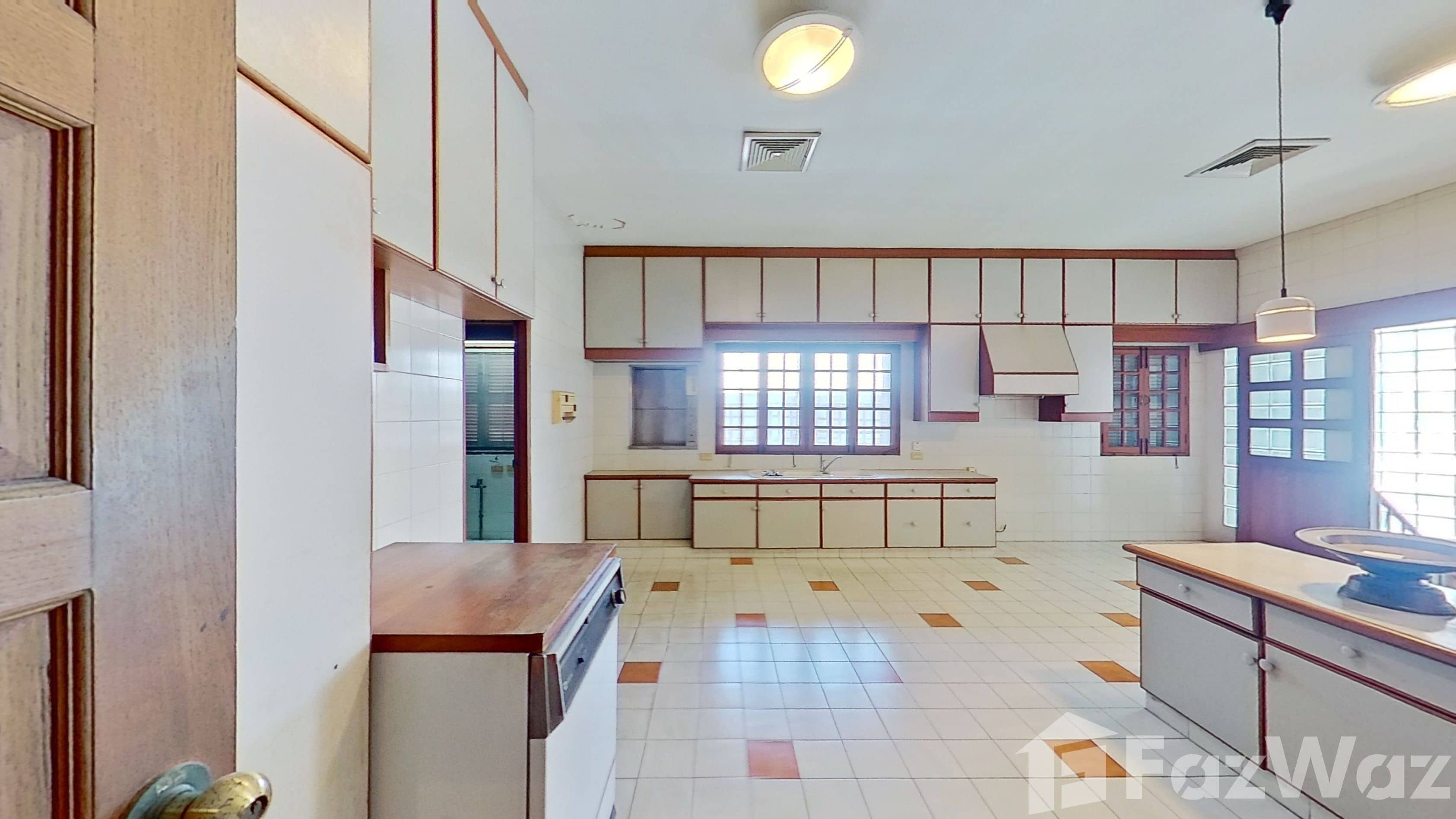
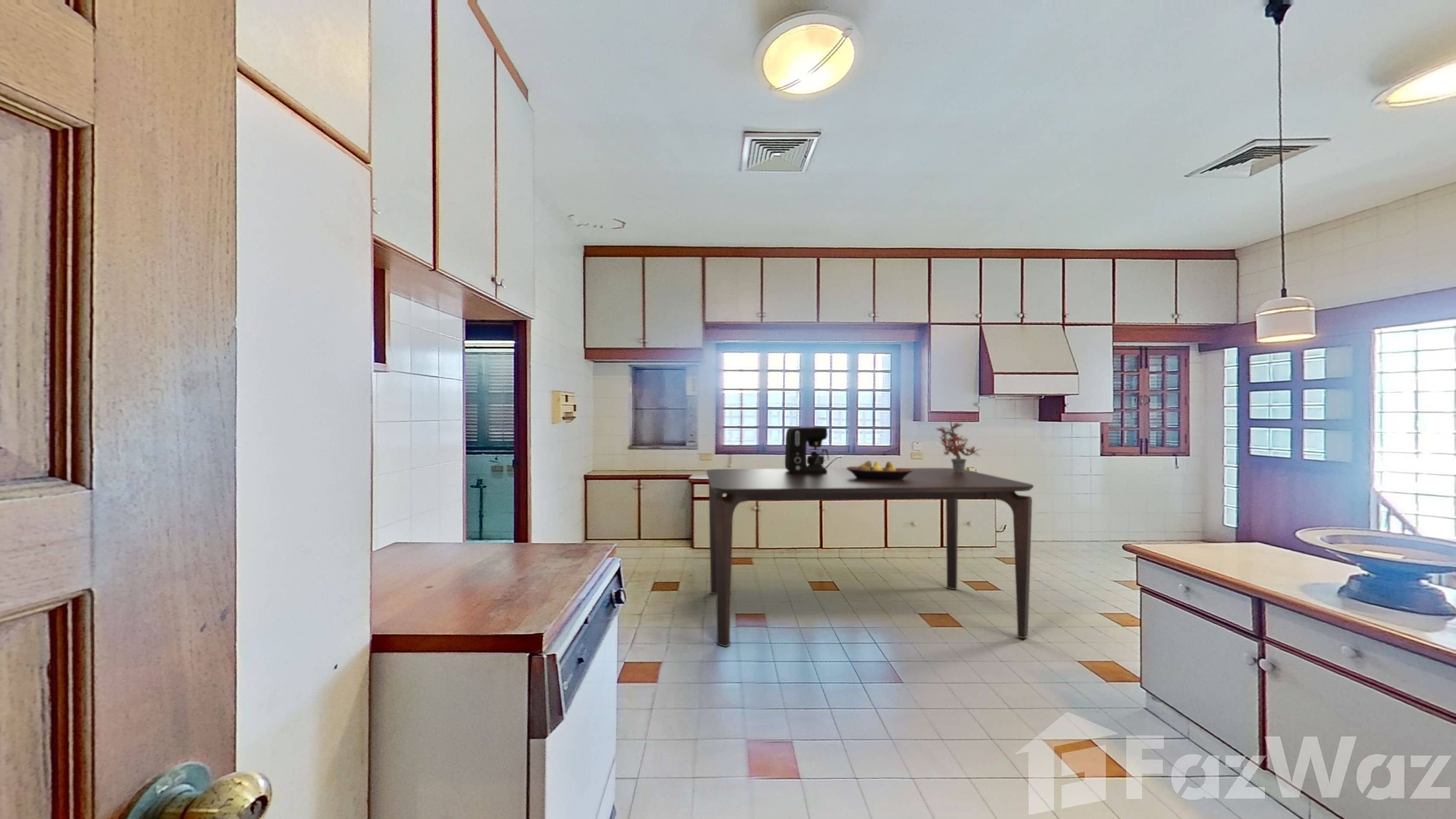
+ potted plant [935,412,983,473]
+ dining table [706,467,1034,647]
+ fruit bowl [846,460,913,480]
+ coffee maker [784,426,829,474]
